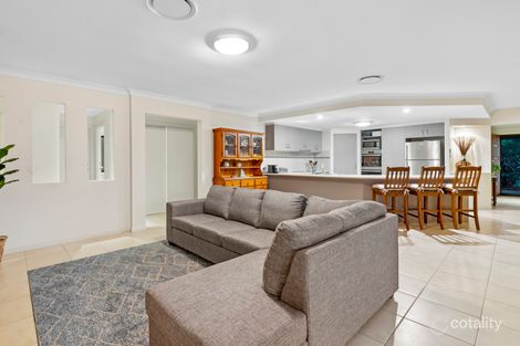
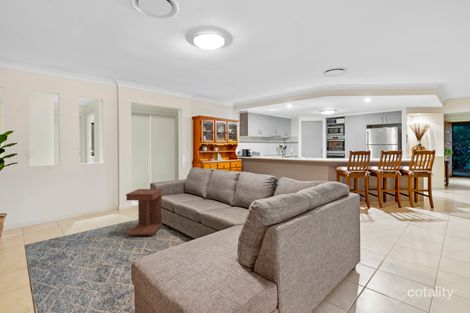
+ side table [125,188,163,236]
